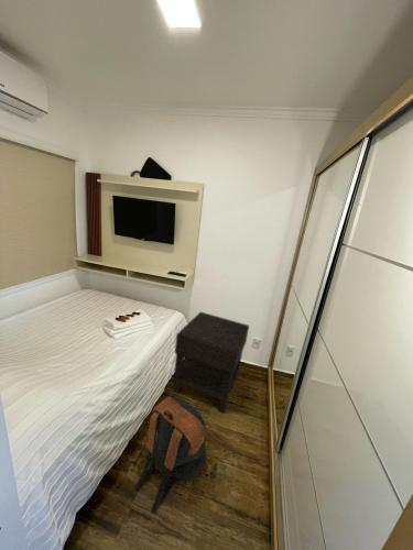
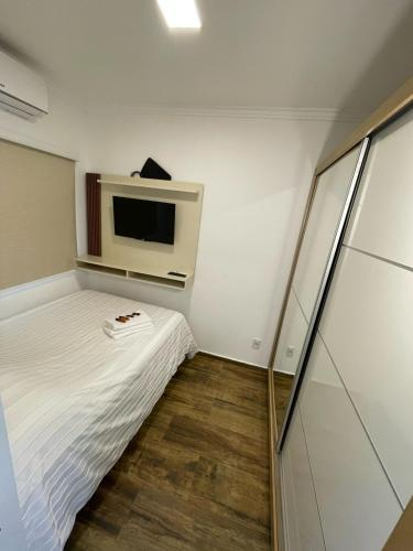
- nightstand [172,311,250,415]
- backpack [134,396,207,514]
